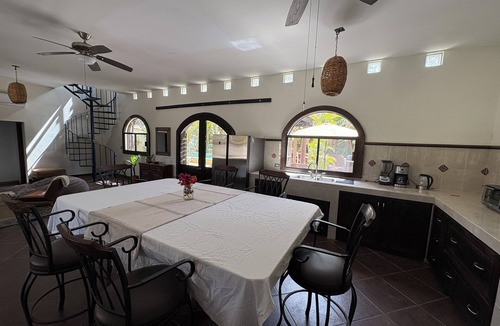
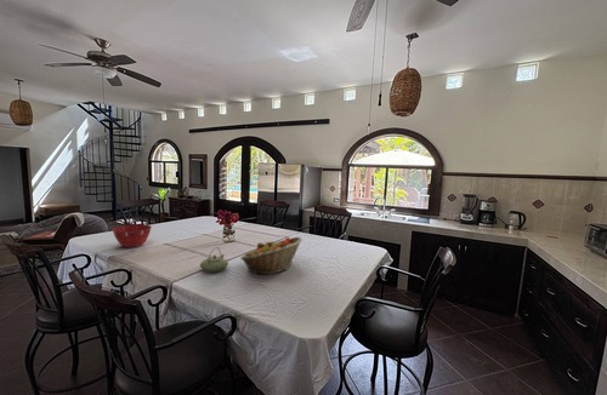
+ teapot [199,246,229,273]
+ fruit basket [239,236,304,276]
+ mixing bowl [110,223,153,248]
